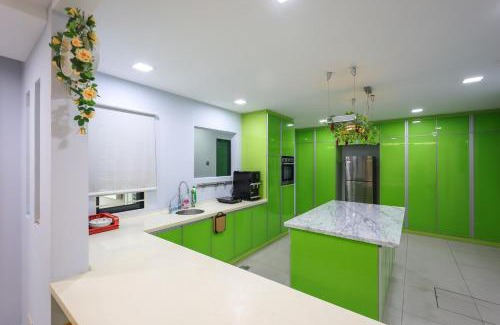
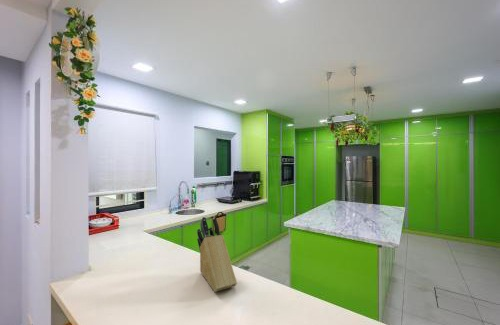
+ knife block [196,216,238,293]
